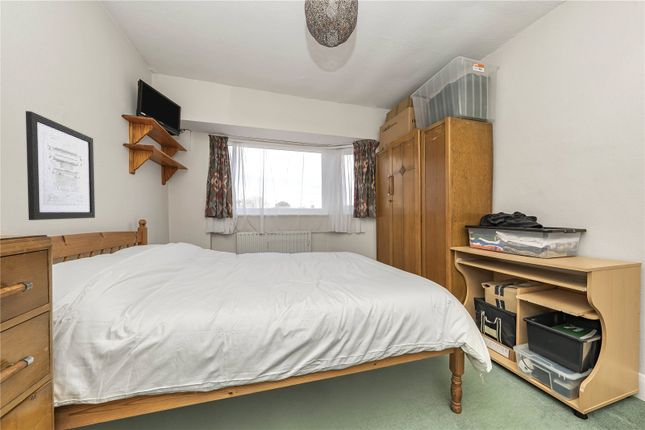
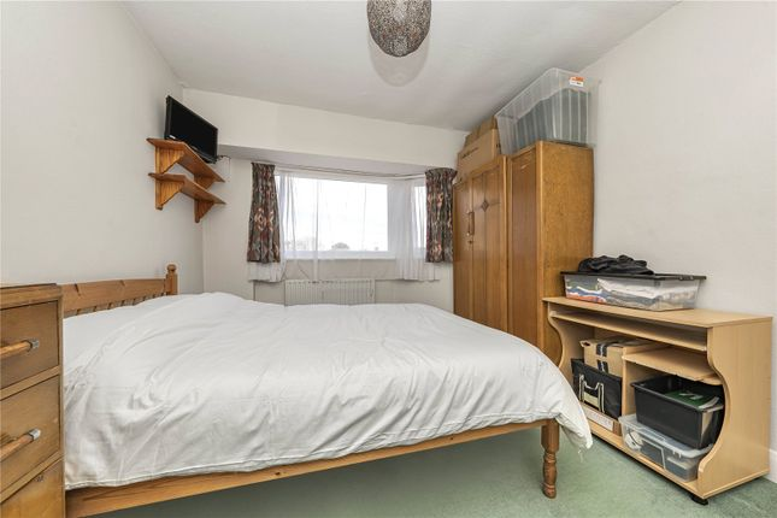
- wall art [25,110,96,221]
